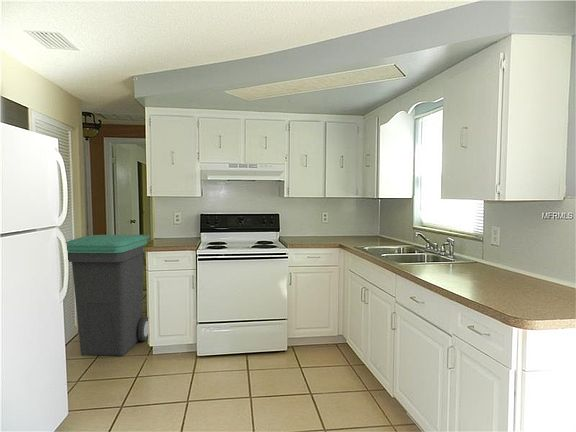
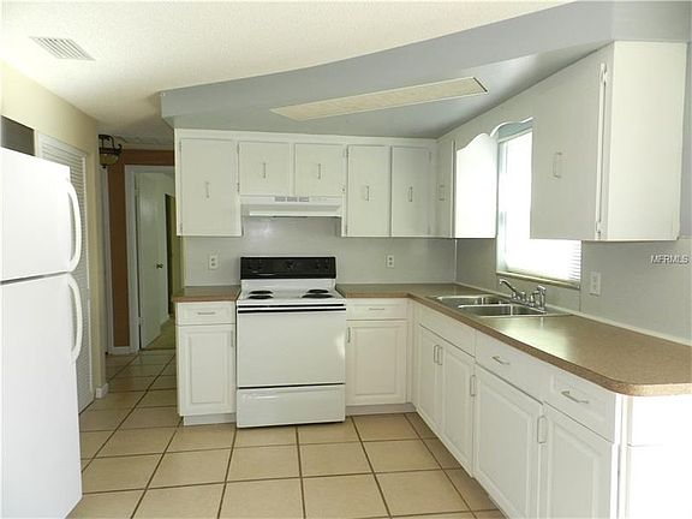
- trash bin [65,234,151,357]
